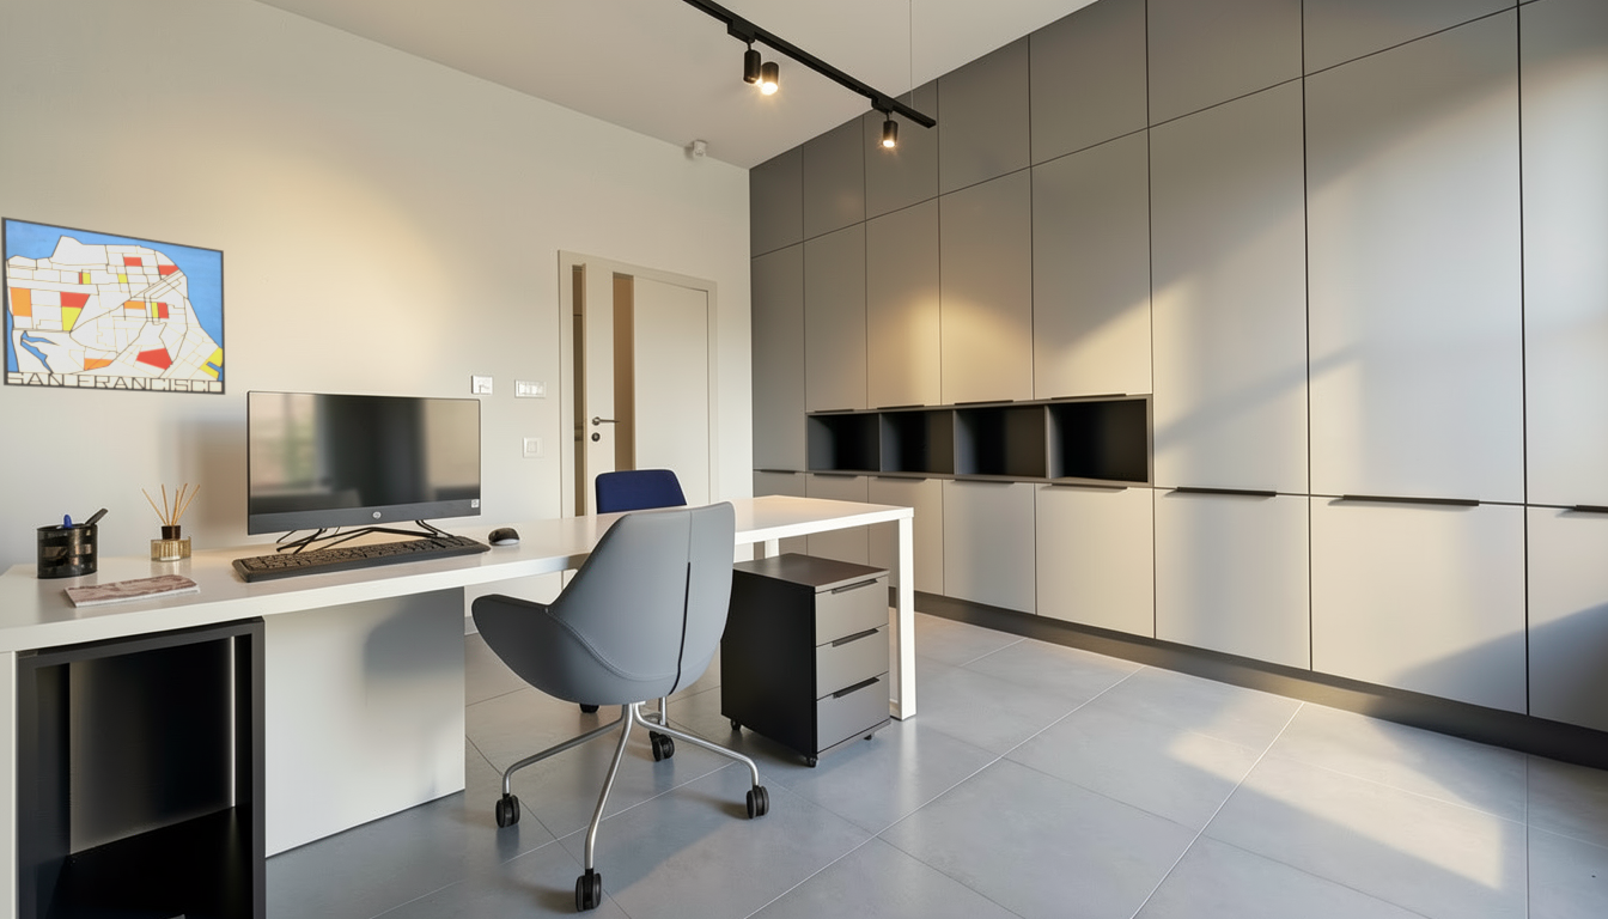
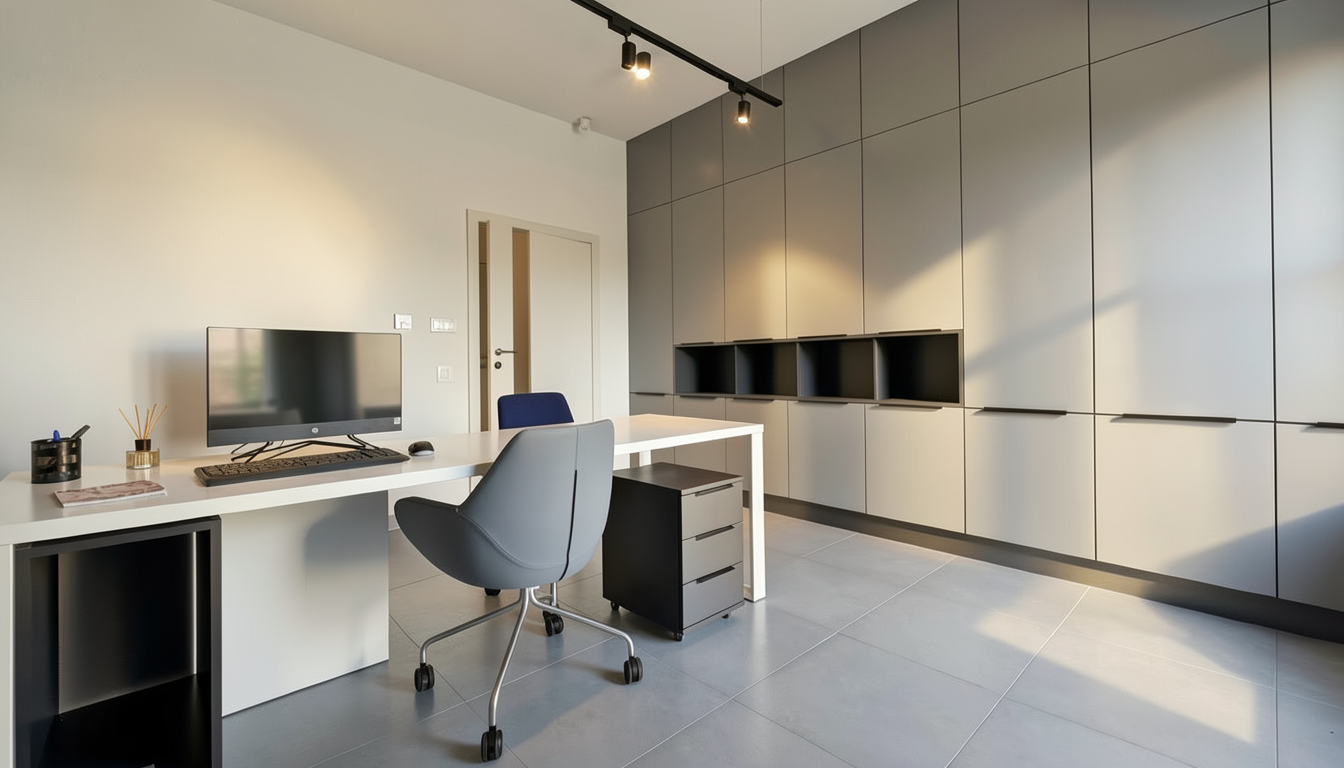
- wall art [0,215,226,396]
